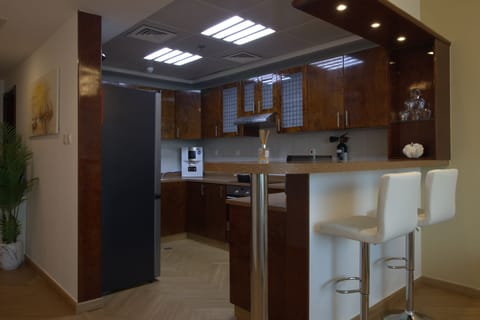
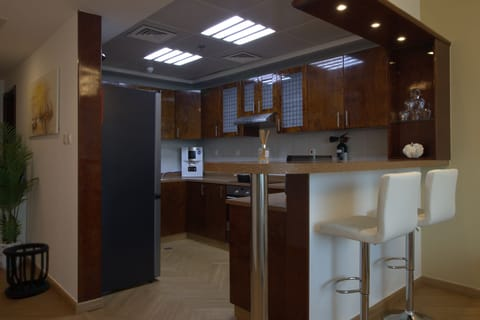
+ wastebasket [1,242,52,299]
